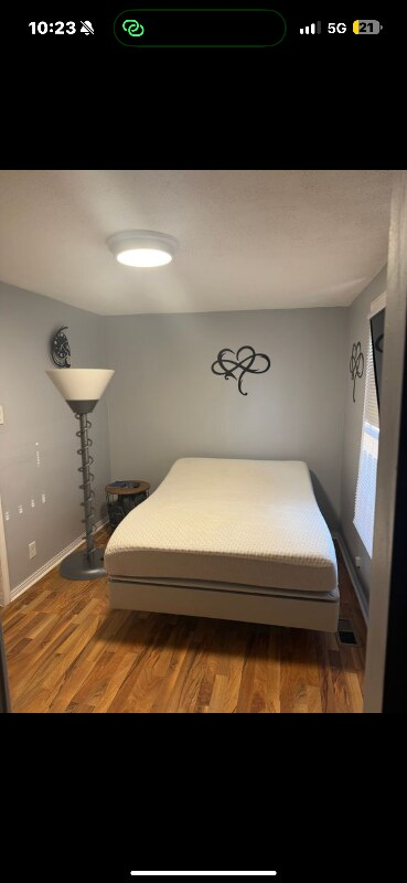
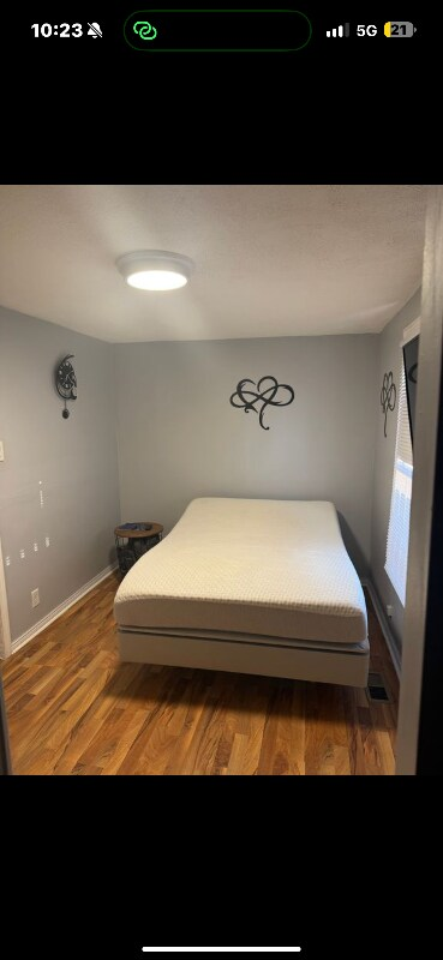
- floor lamp [44,368,116,582]
